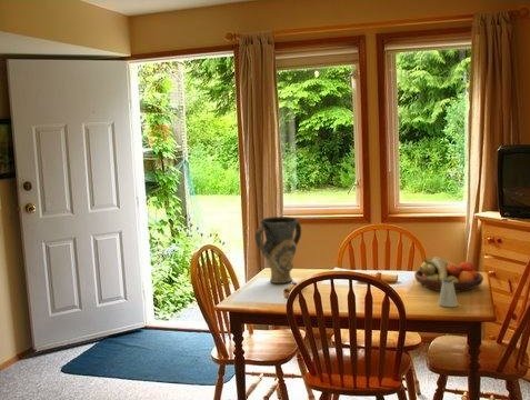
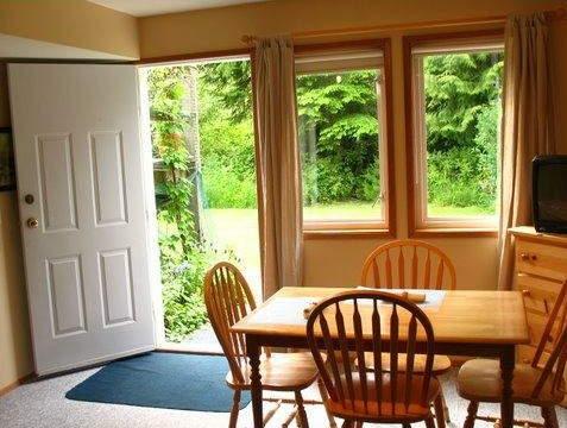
- fruit bowl [413,256,484,293]
- vase [254,216,302,284]
- saltshaker [438,278,459,308]
